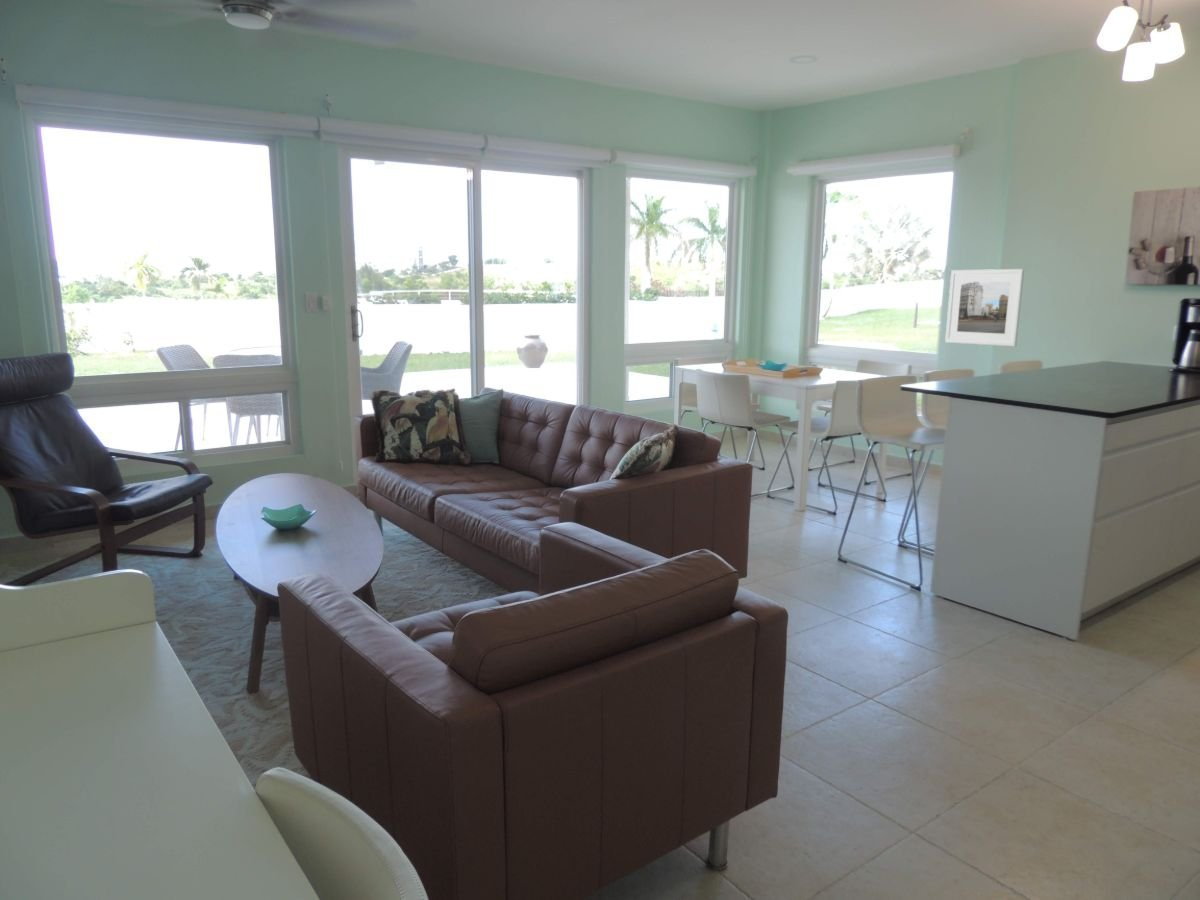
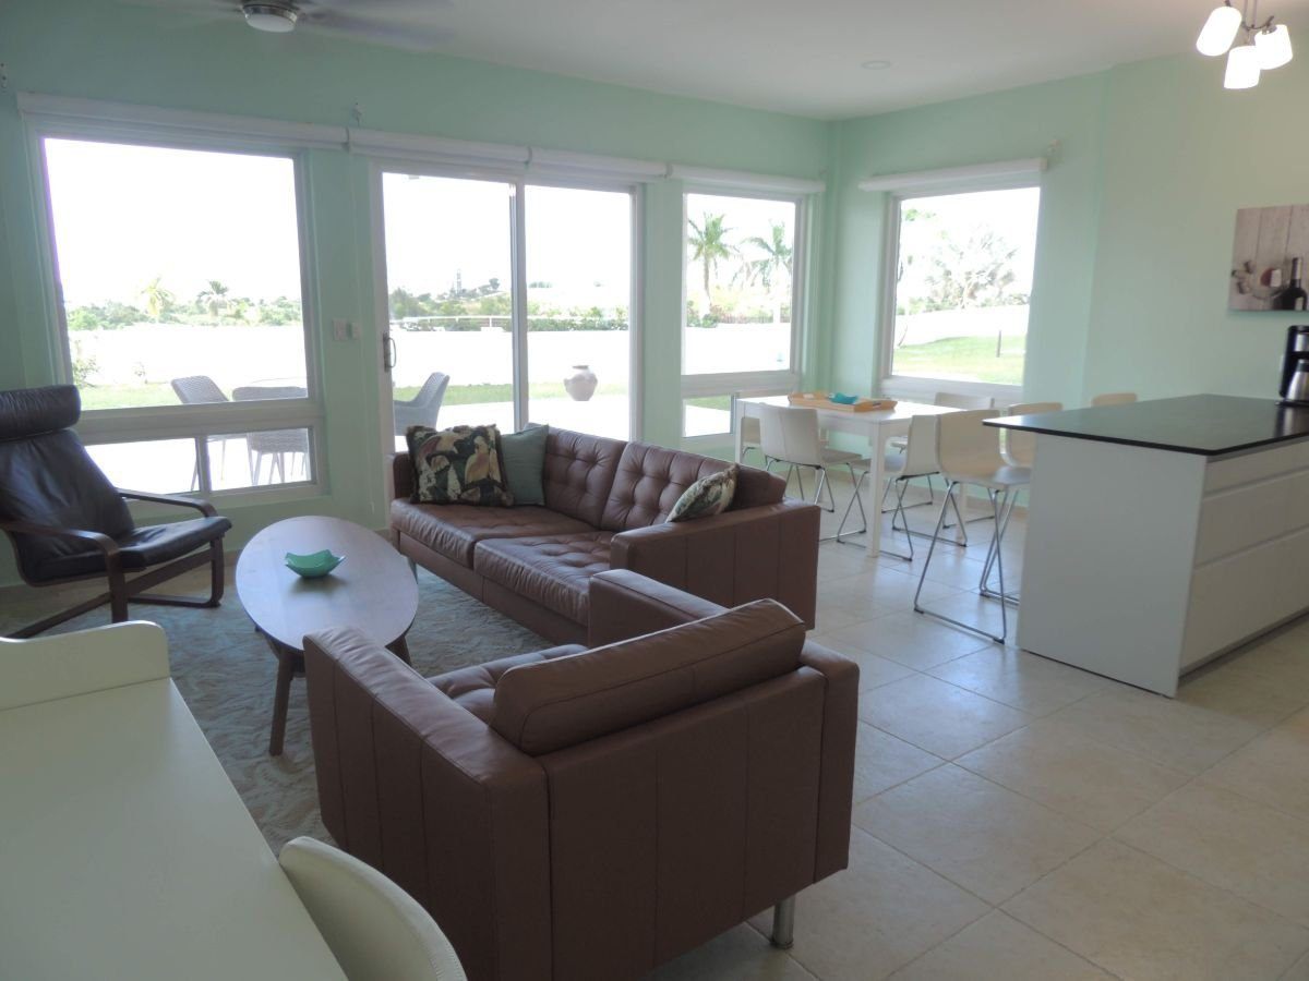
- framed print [944,268,1025,347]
